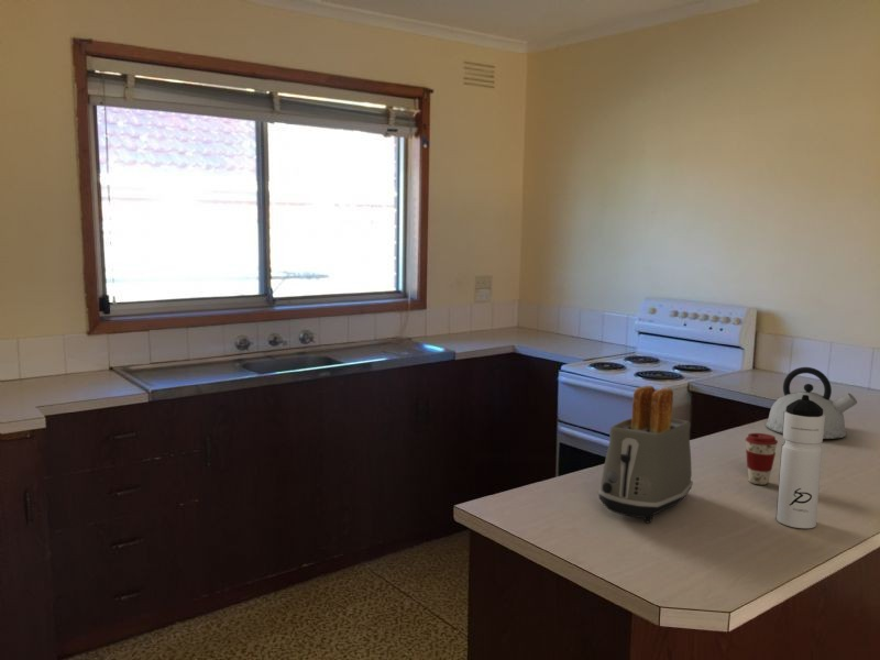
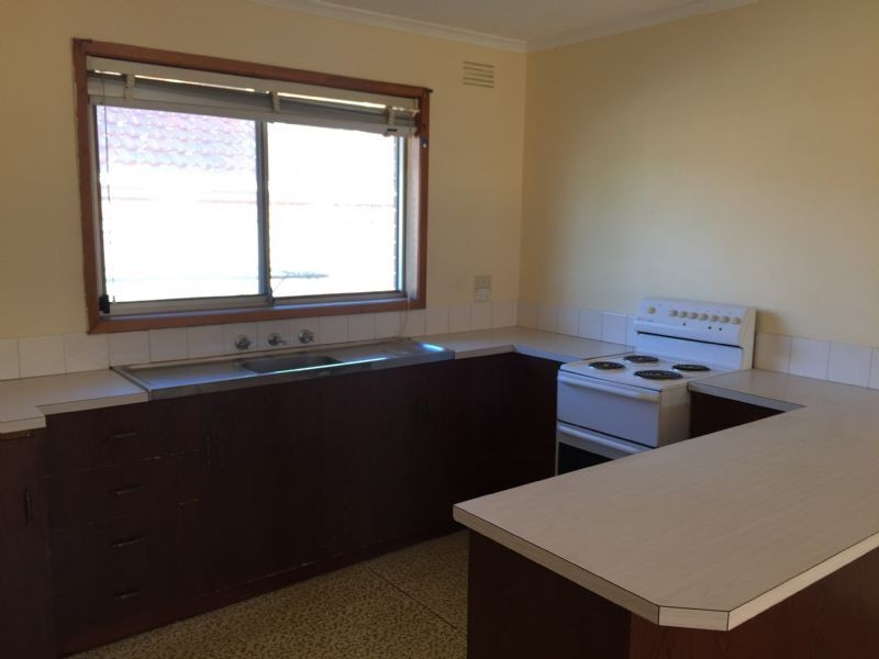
- kettle [765,366,858,440]
- coffee cup [745,432,779,486]
- water bottle [776,395,825,529]
- toaster [597,385,694,524]
